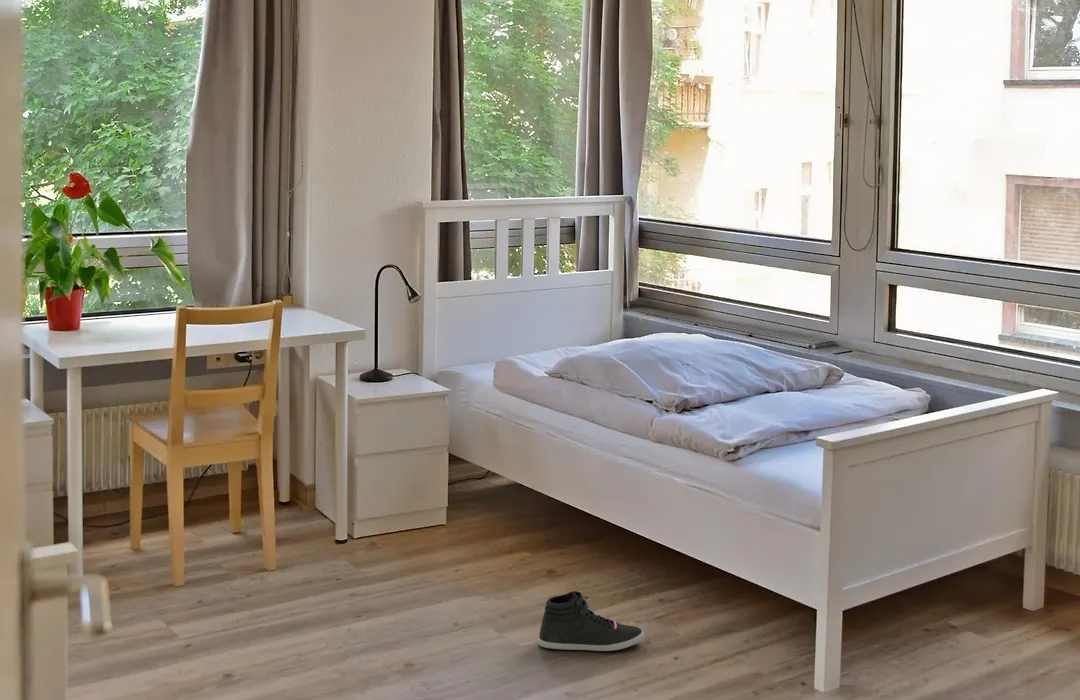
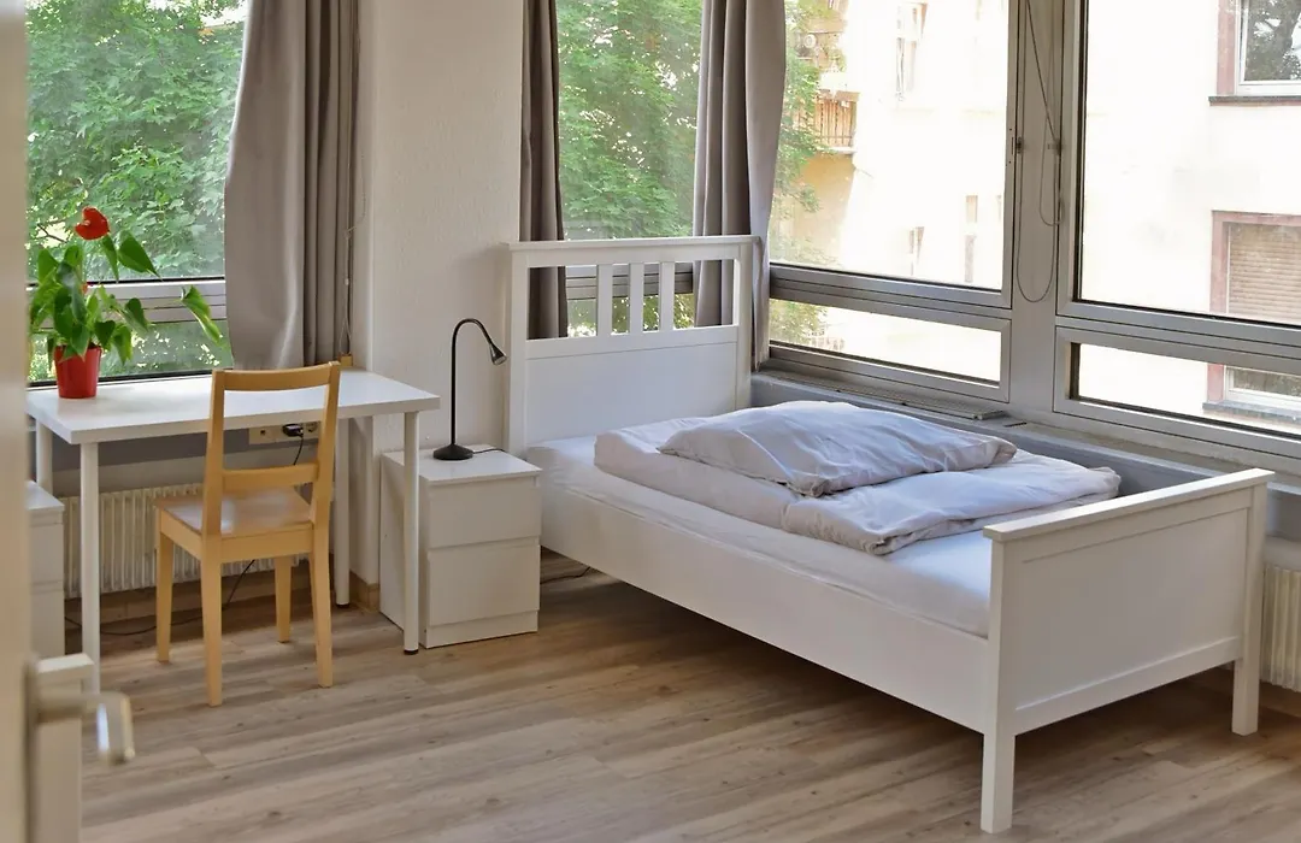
- sneaker [537,590,645,652]
